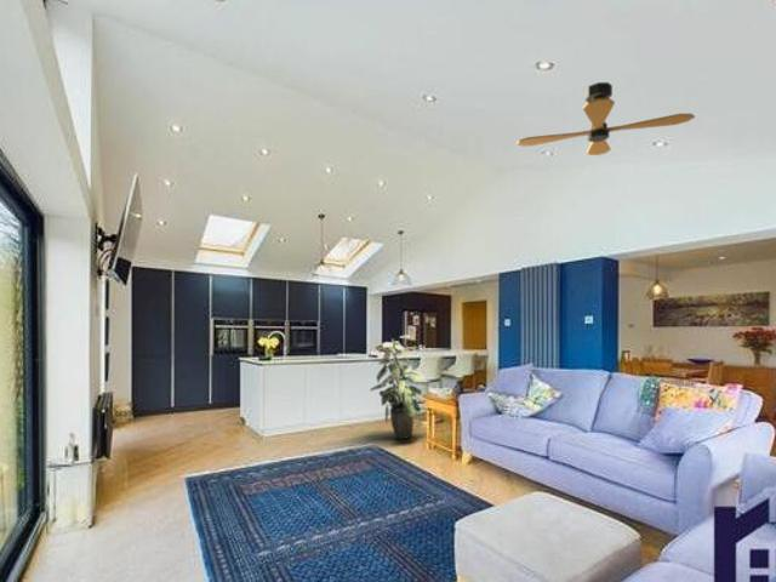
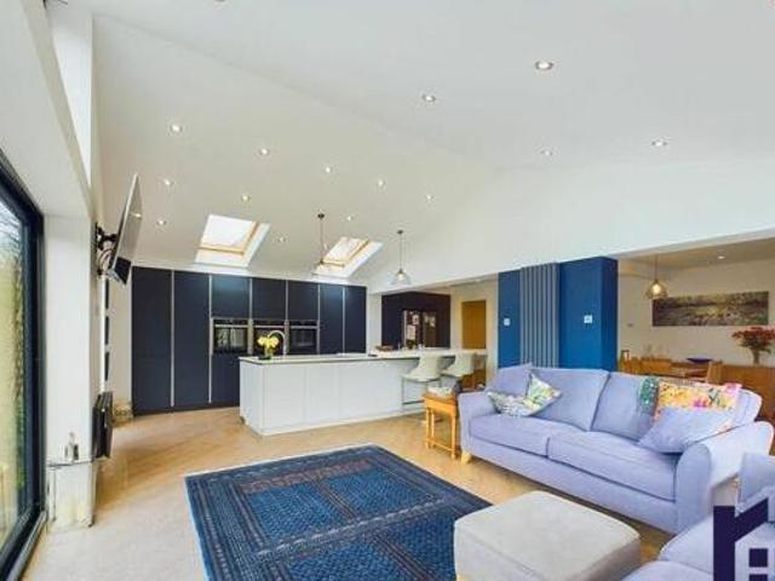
- indoor plant [369,335,427,441]
- ceiling fan [515,81,696,156]
